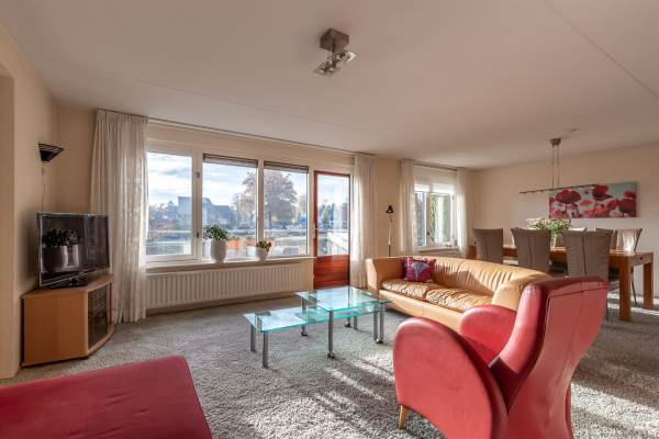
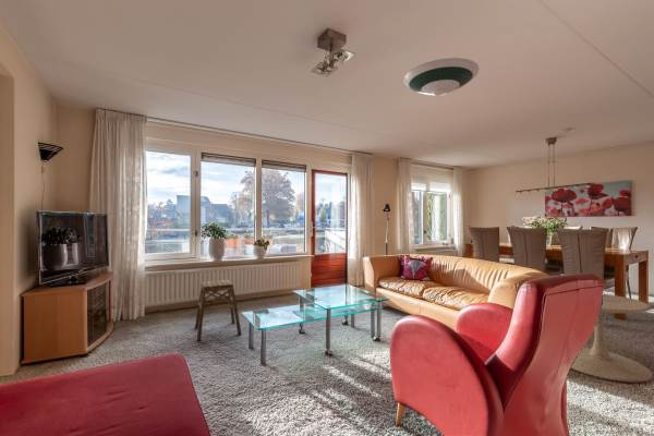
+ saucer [402,57,480,97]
+ stool [194,279,242,342]
+ side table [570,293,654,384]
